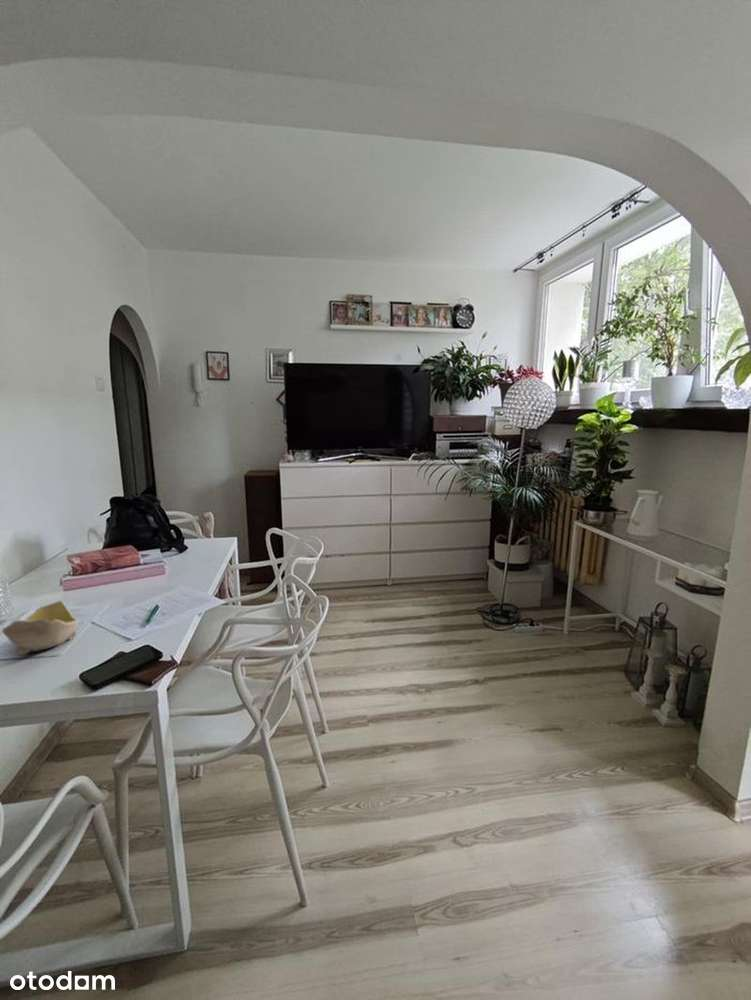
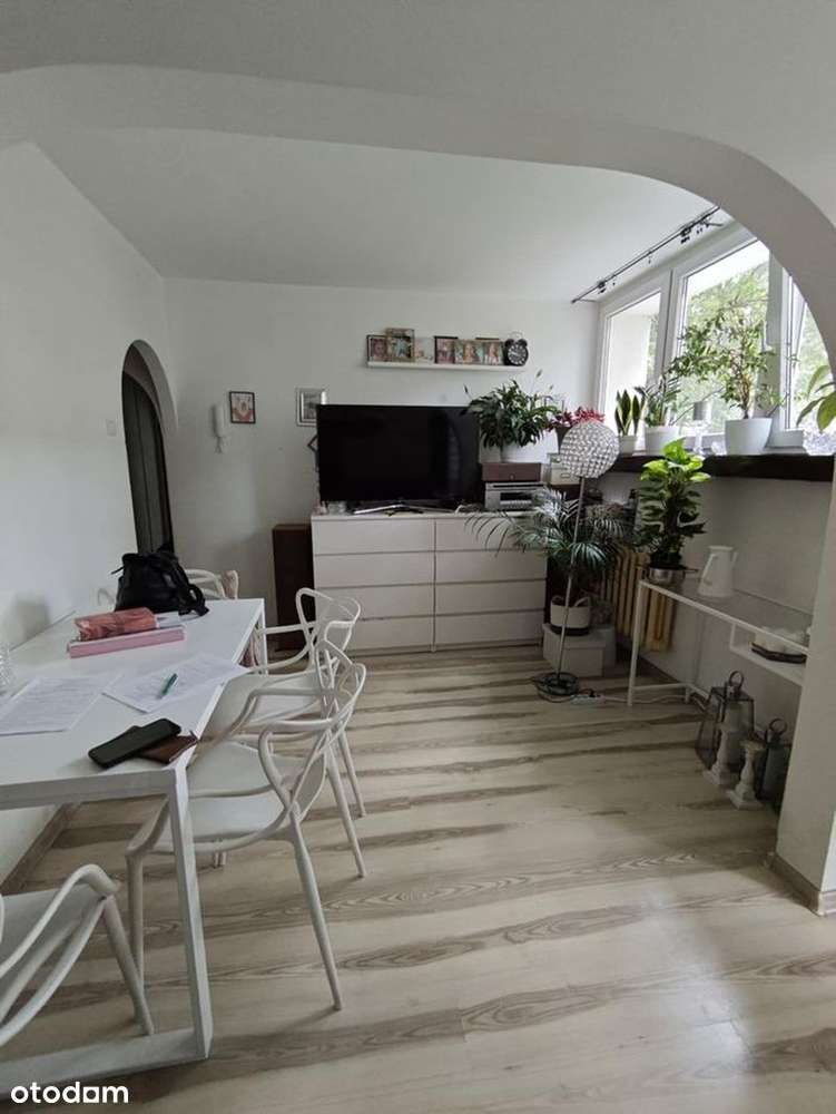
- bowl [1,600,79,655]
